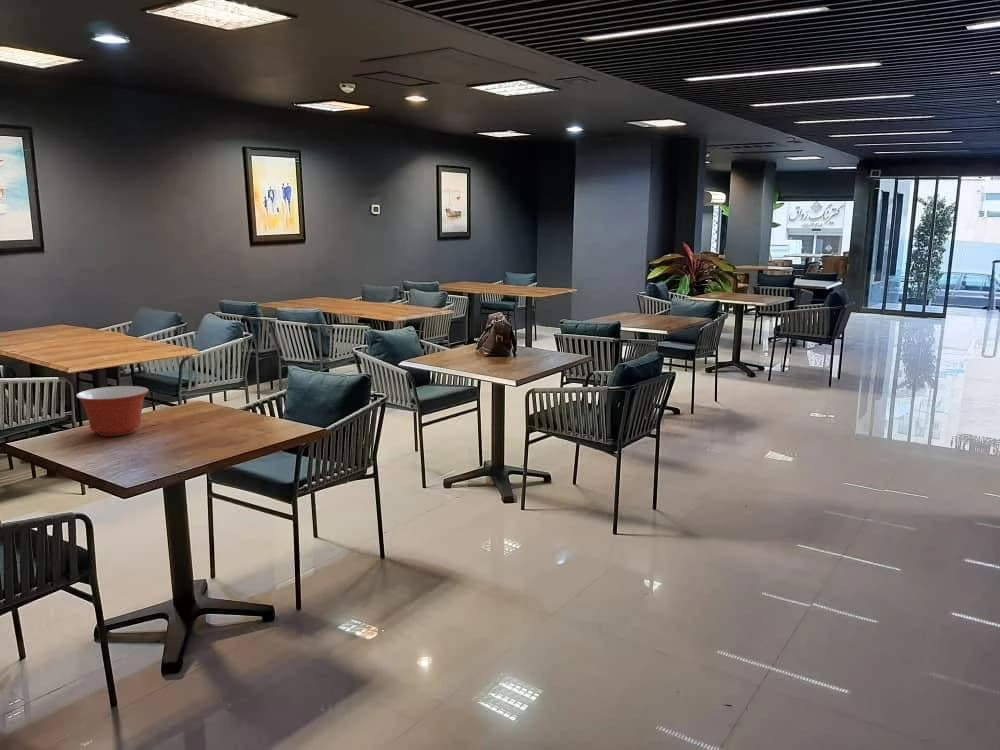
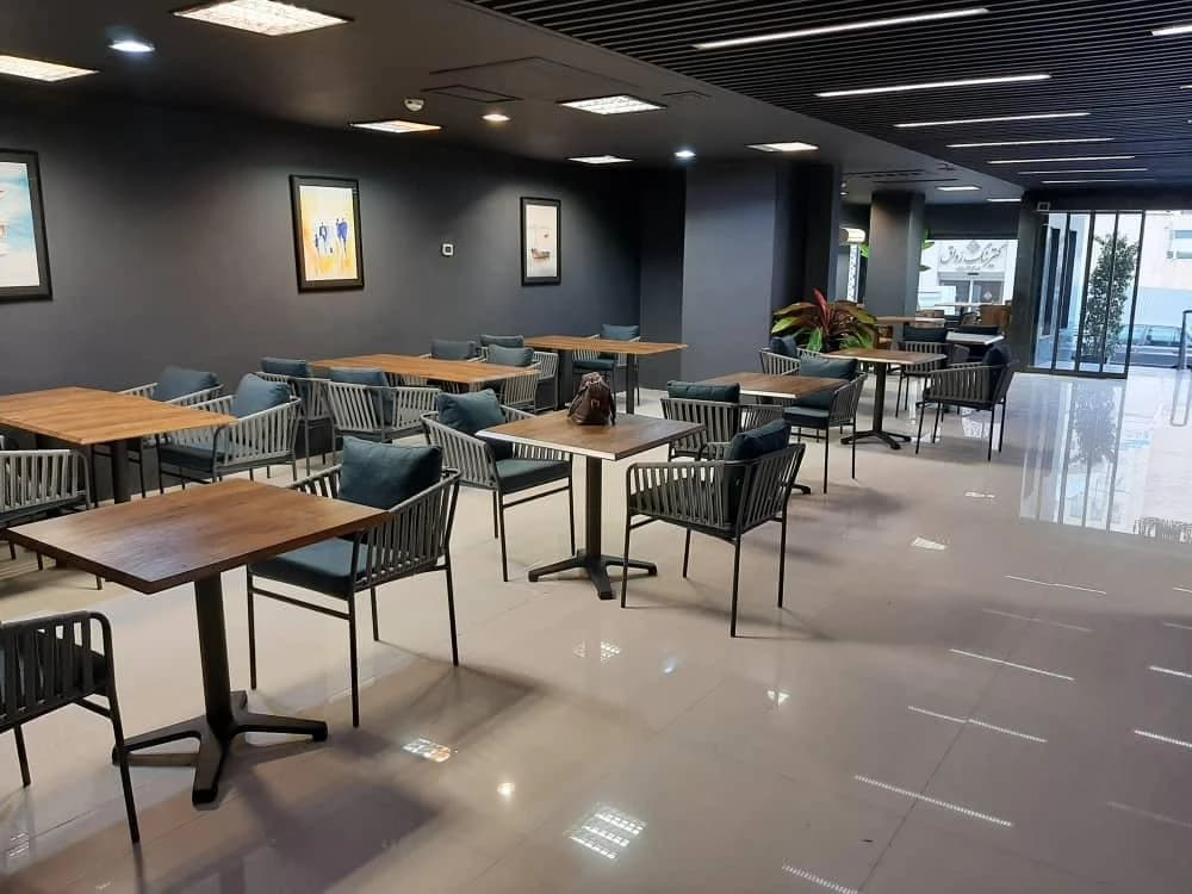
- mixing bowl [75,385,150,437]
